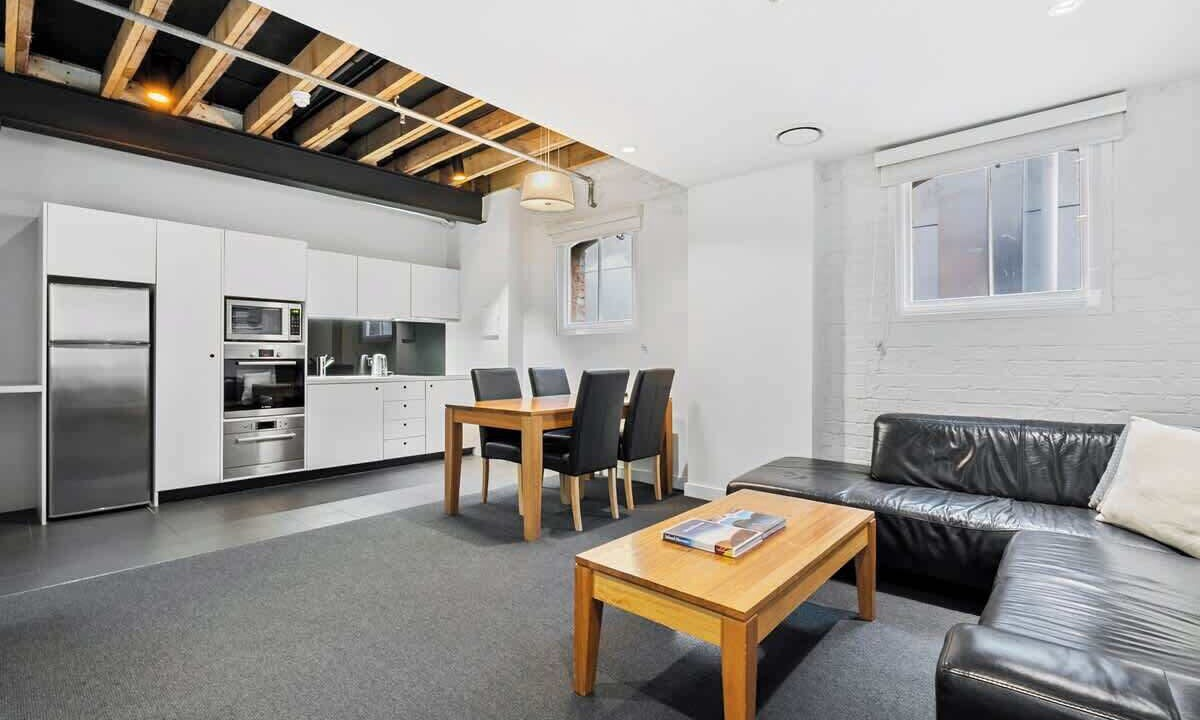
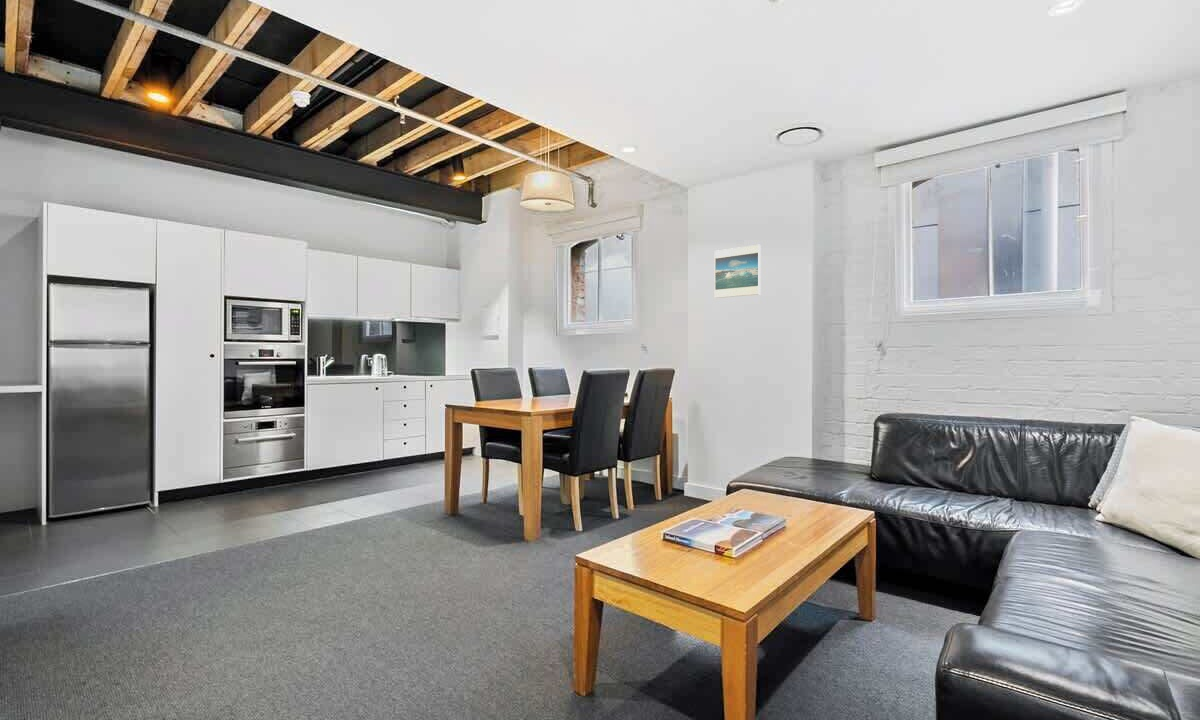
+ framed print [714,244,762,299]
